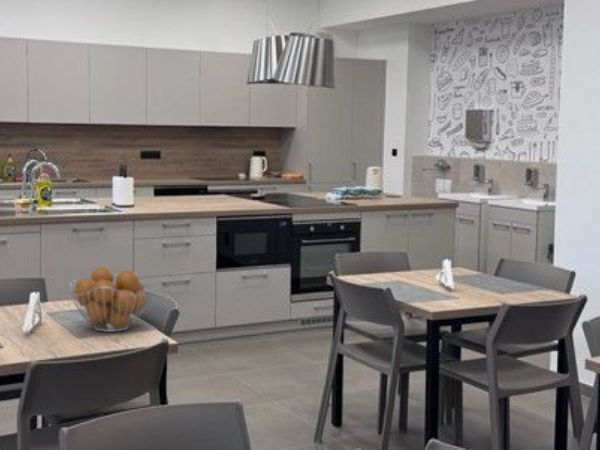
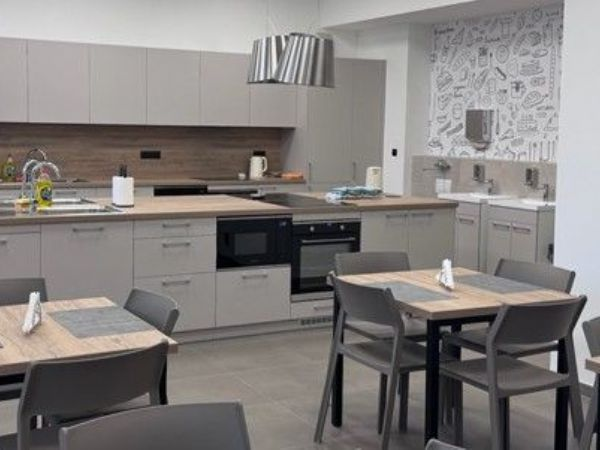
- fruit basket [68,266,155,333]
